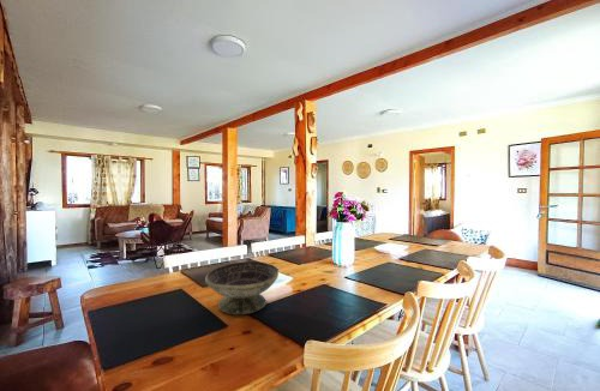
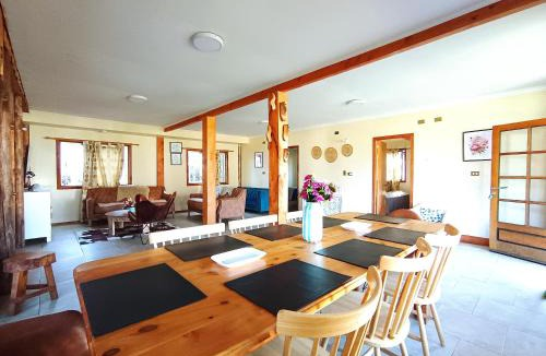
- decorative bowl [204,260,280,315]
